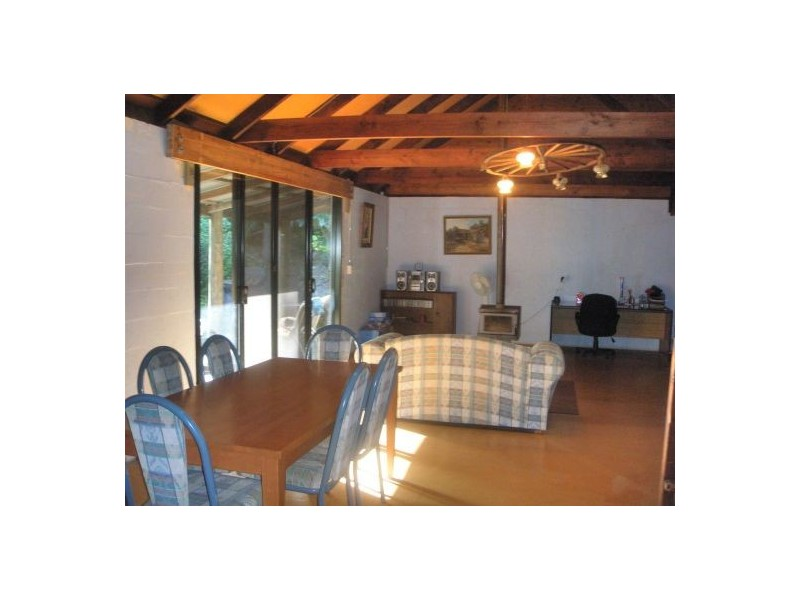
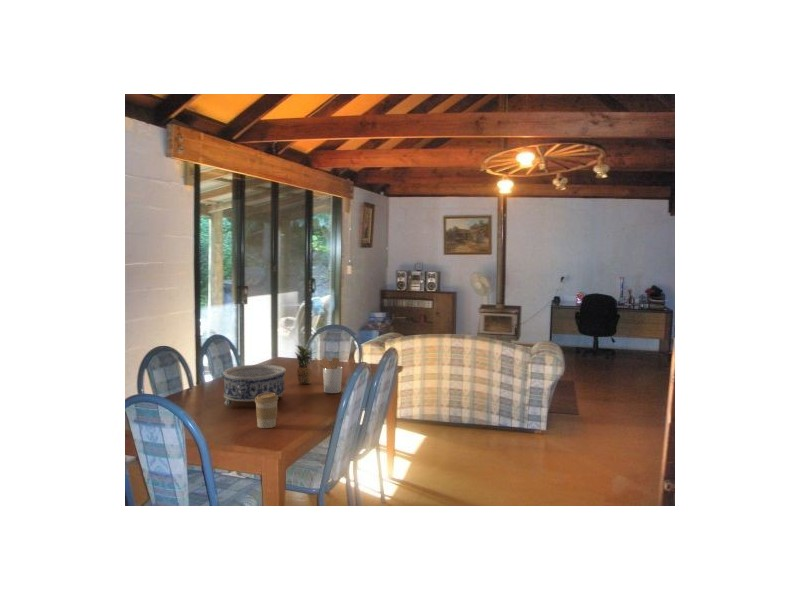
+ utensil holder [313,356,343,394]
+ fruit [294,344,317,385]
+ decorative bowl [222,364,287,406]
+ coffee cup [254,393,279,429]
